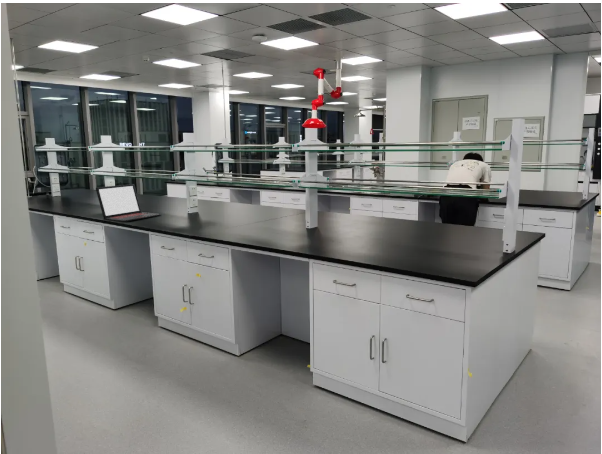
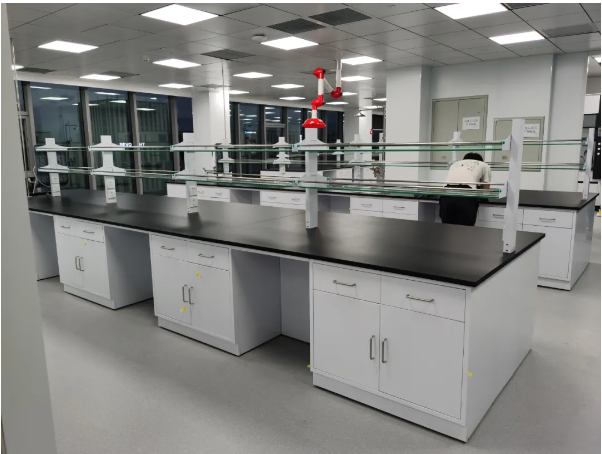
- laptop [95,183,162,223]
